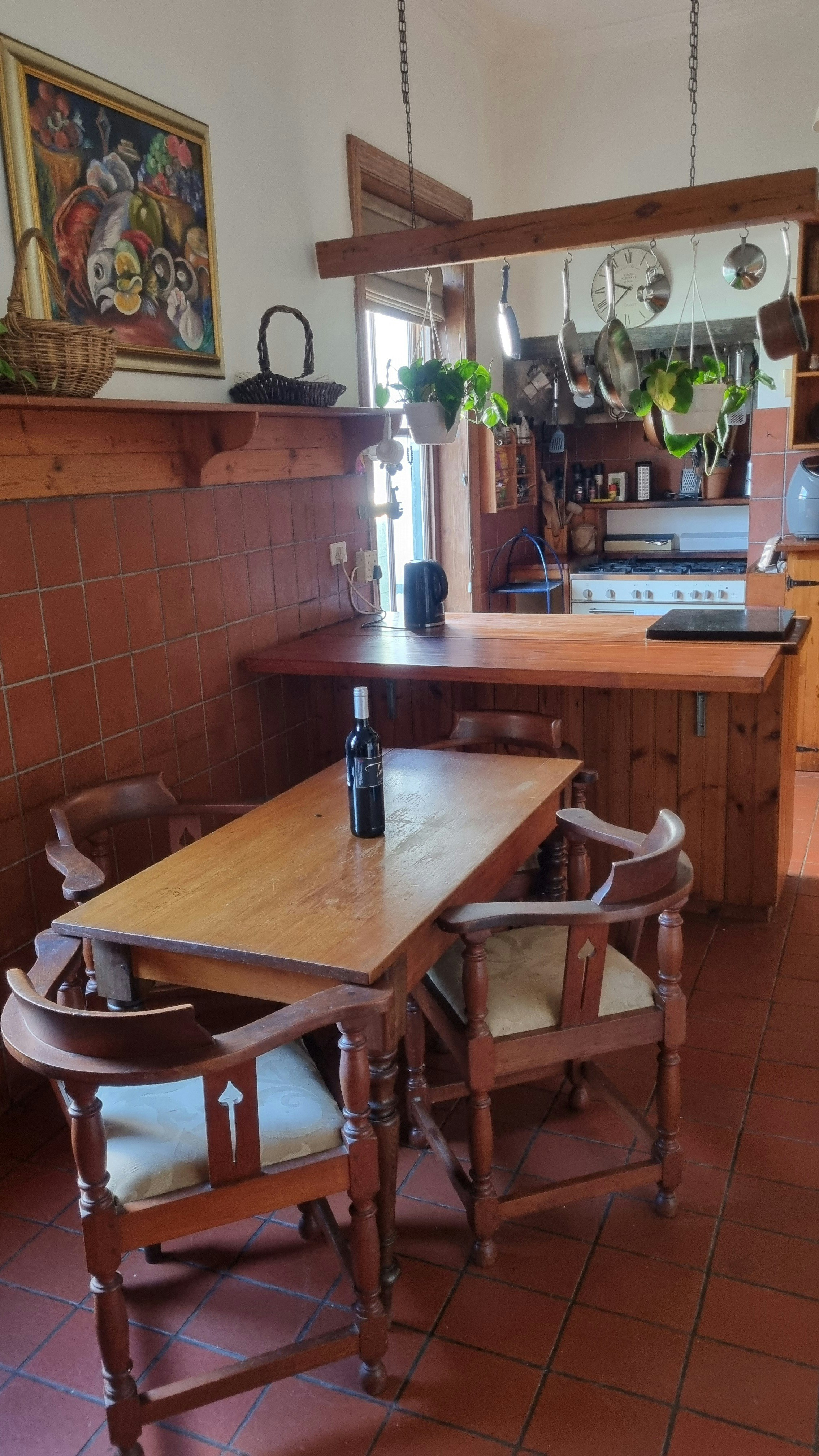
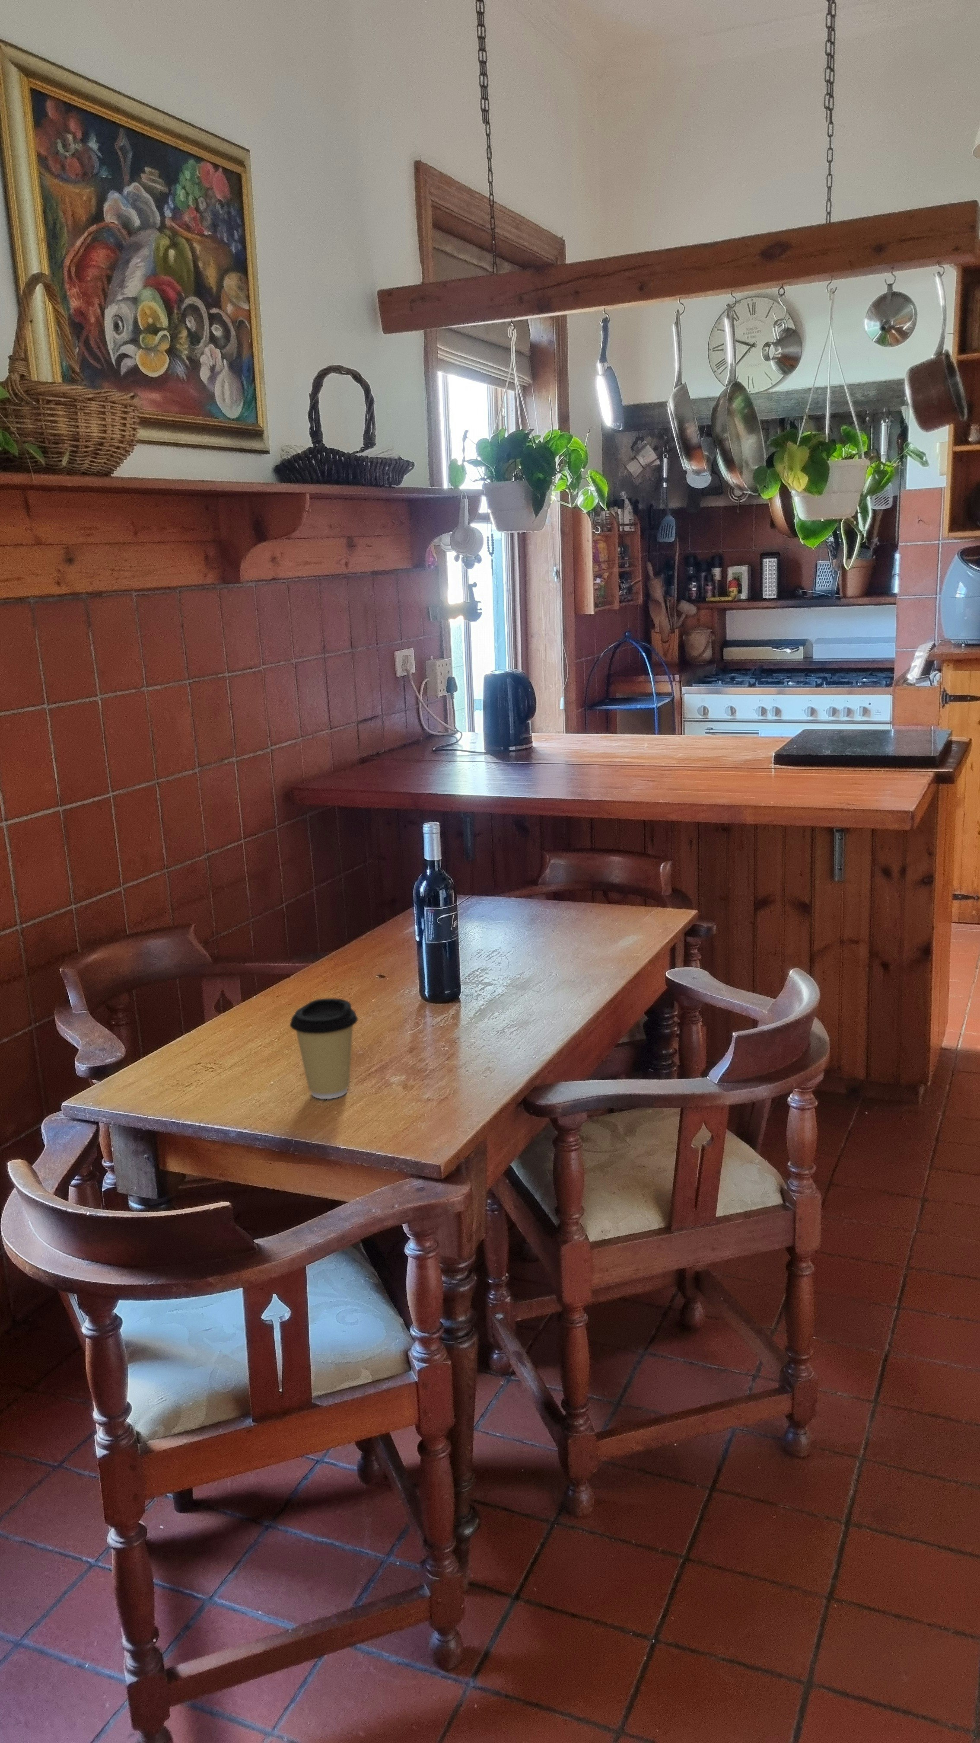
+ coffee cup [290,997,358,1099]
